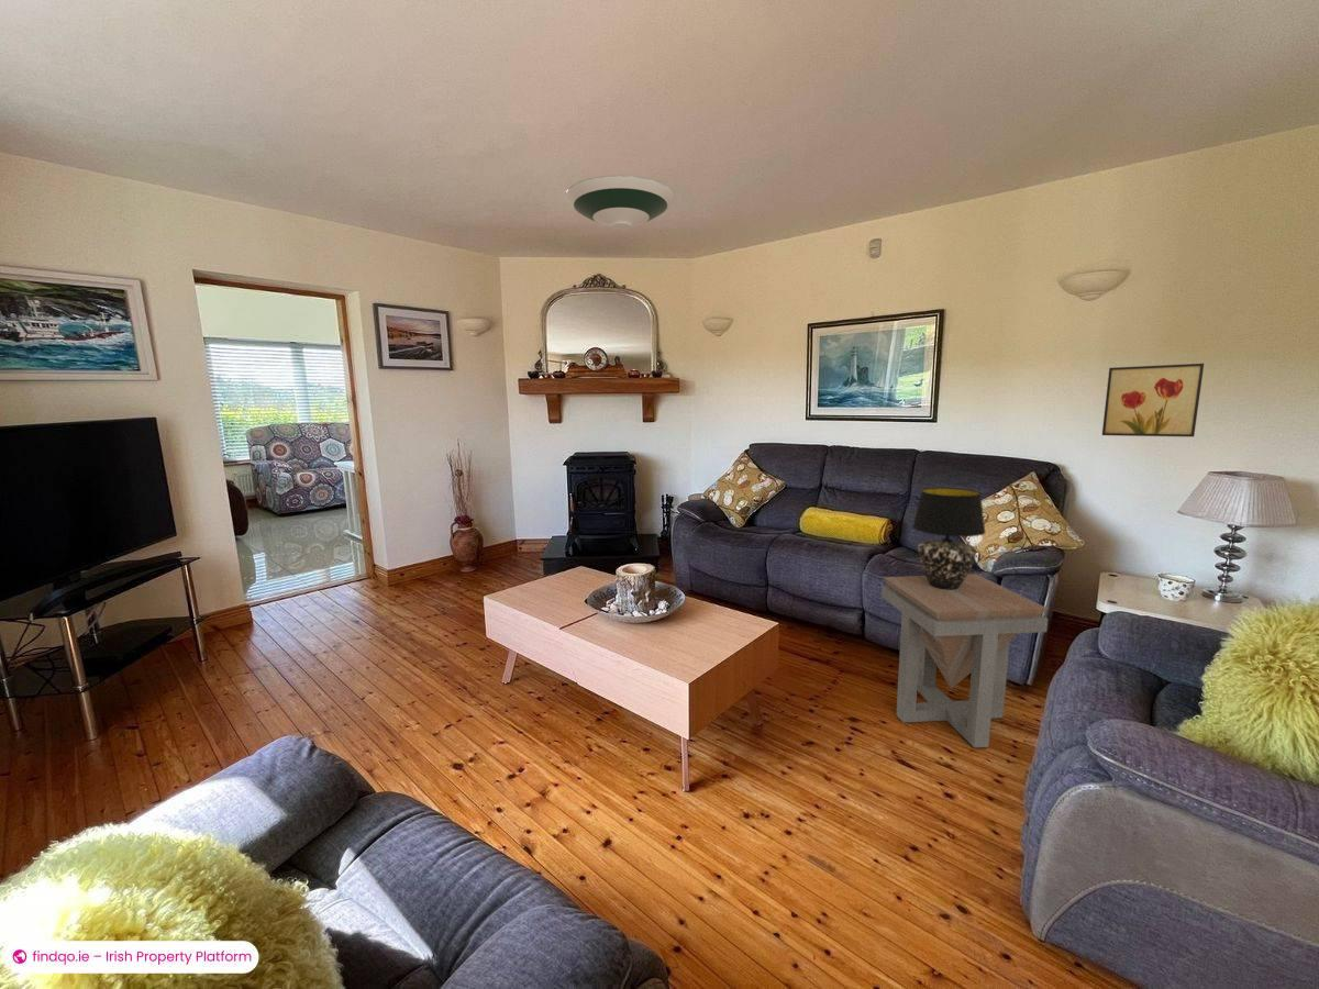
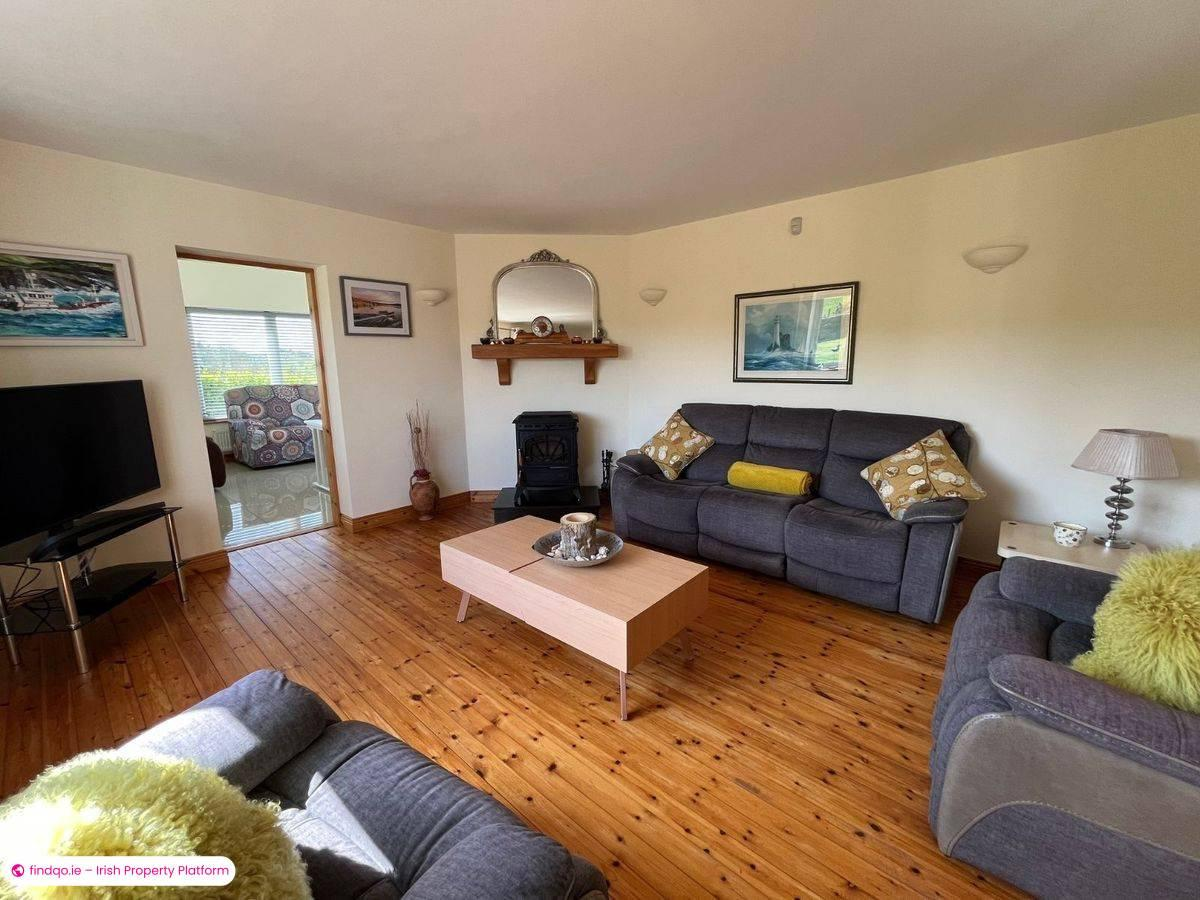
- table lamp [911,487,987,590]
- wall art [1101,363,1205,438]
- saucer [564,174,677,231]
- side table [880,573,1049,748]
